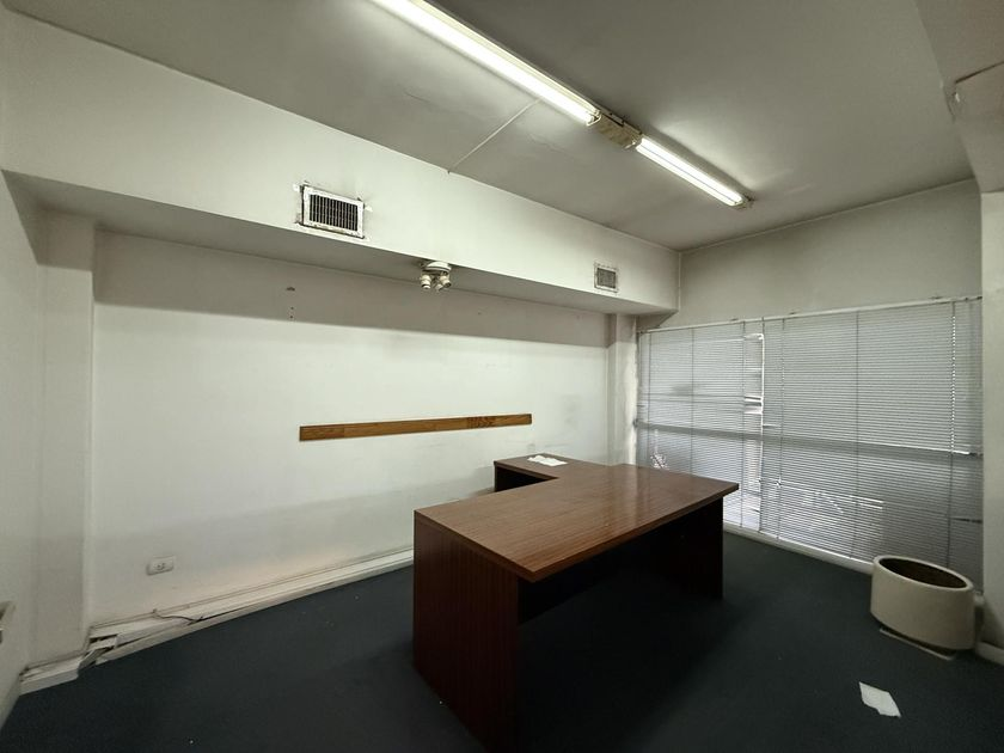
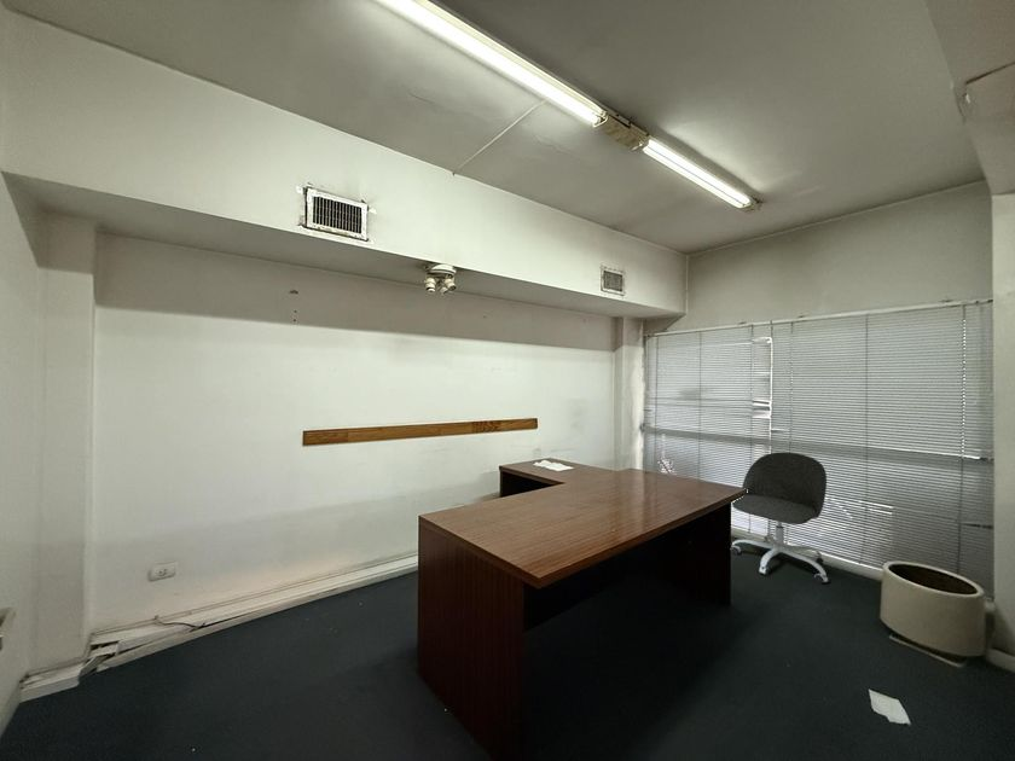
+ office chair [731,451,829,585]
